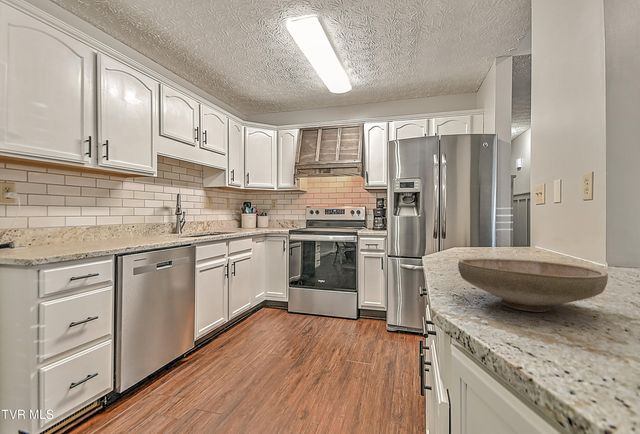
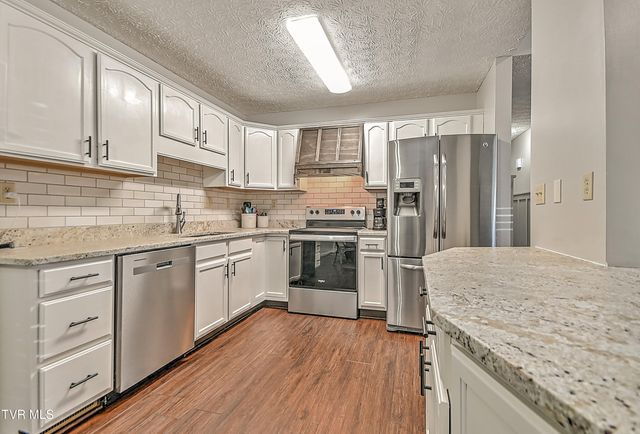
- bowl [457,257,609,313]
